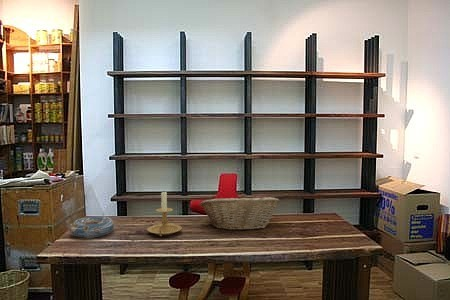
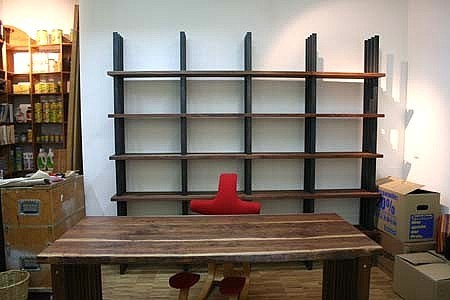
- fruit basket [199,194,280,231]
- candle holder [146,191,183,237]
- decorative bowl [68,215,116,239]
